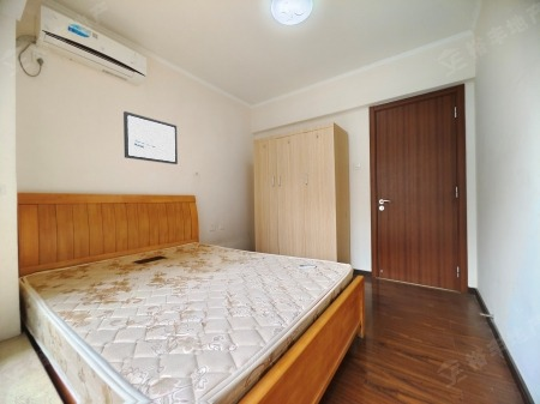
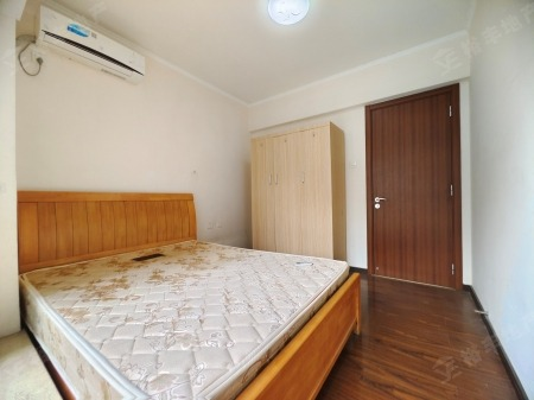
- wall art [122,110,179,165]
